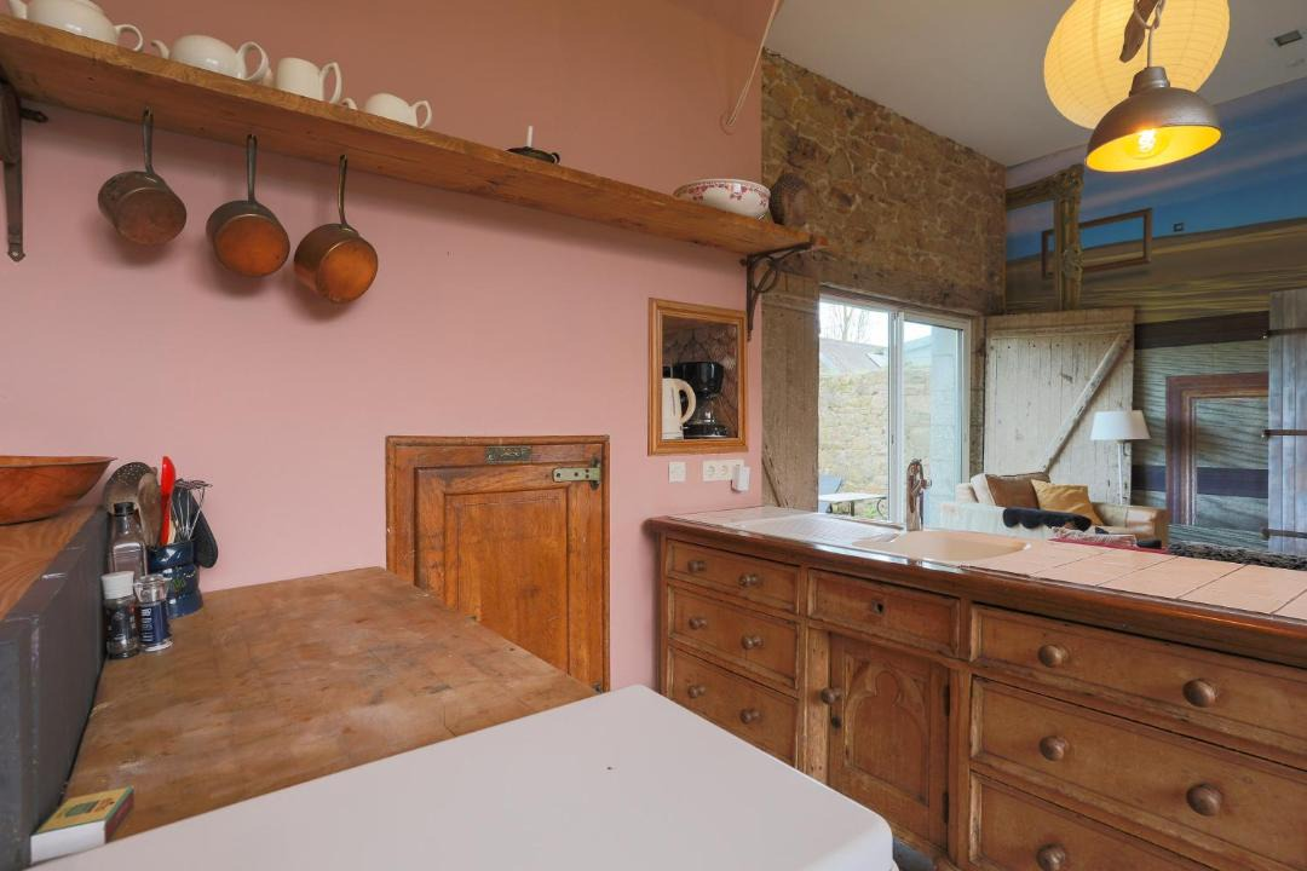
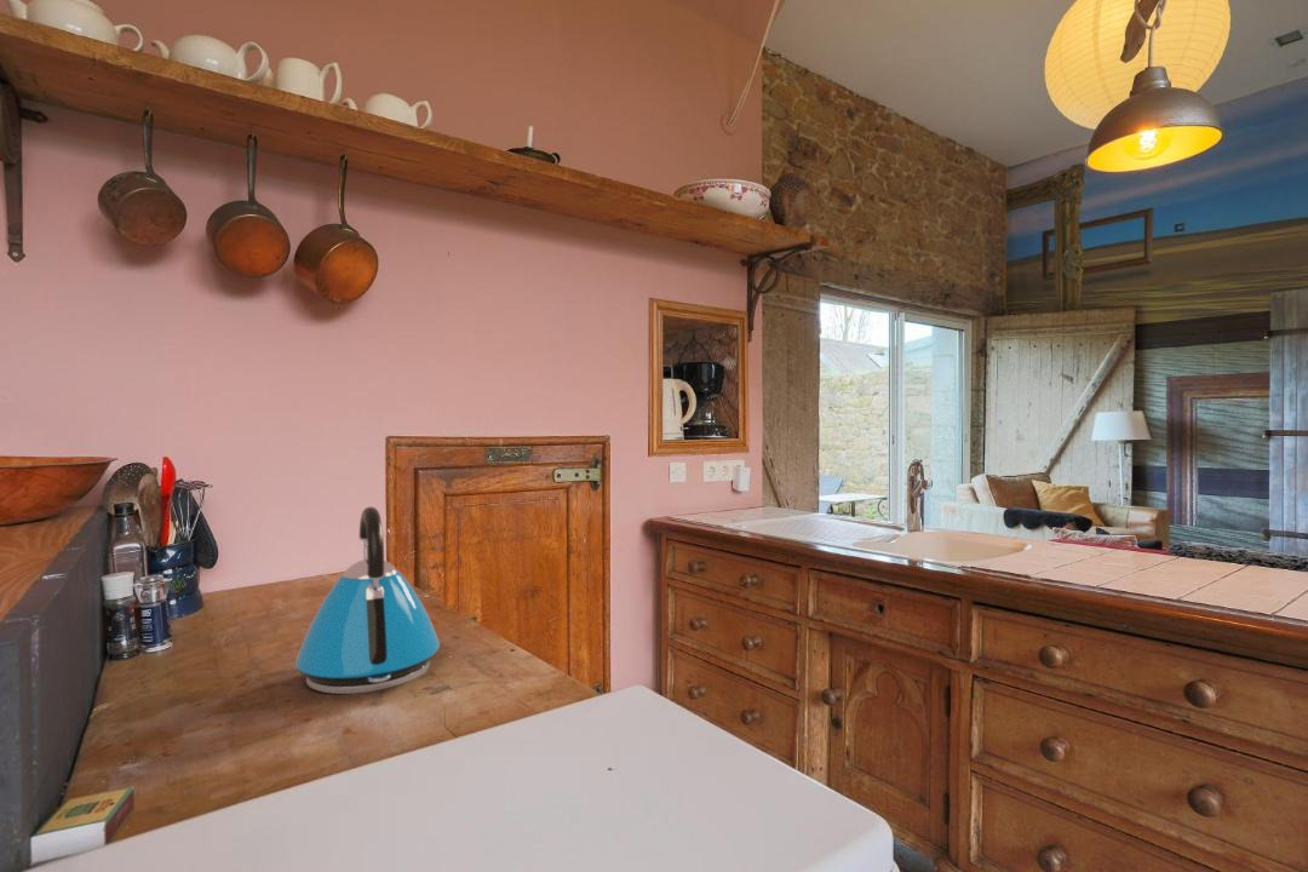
+ kettle [294,506,441,695]
